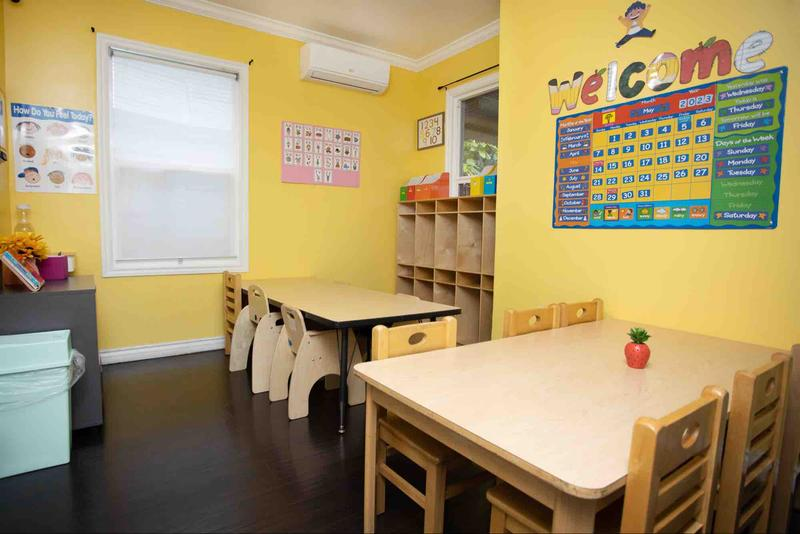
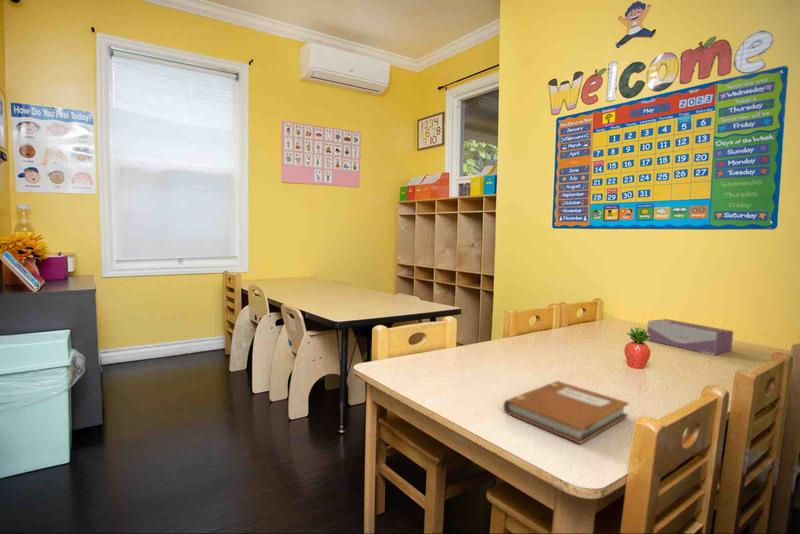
+ tissue box [646,318,734,356]
+ notebook [503,380,630,445]
